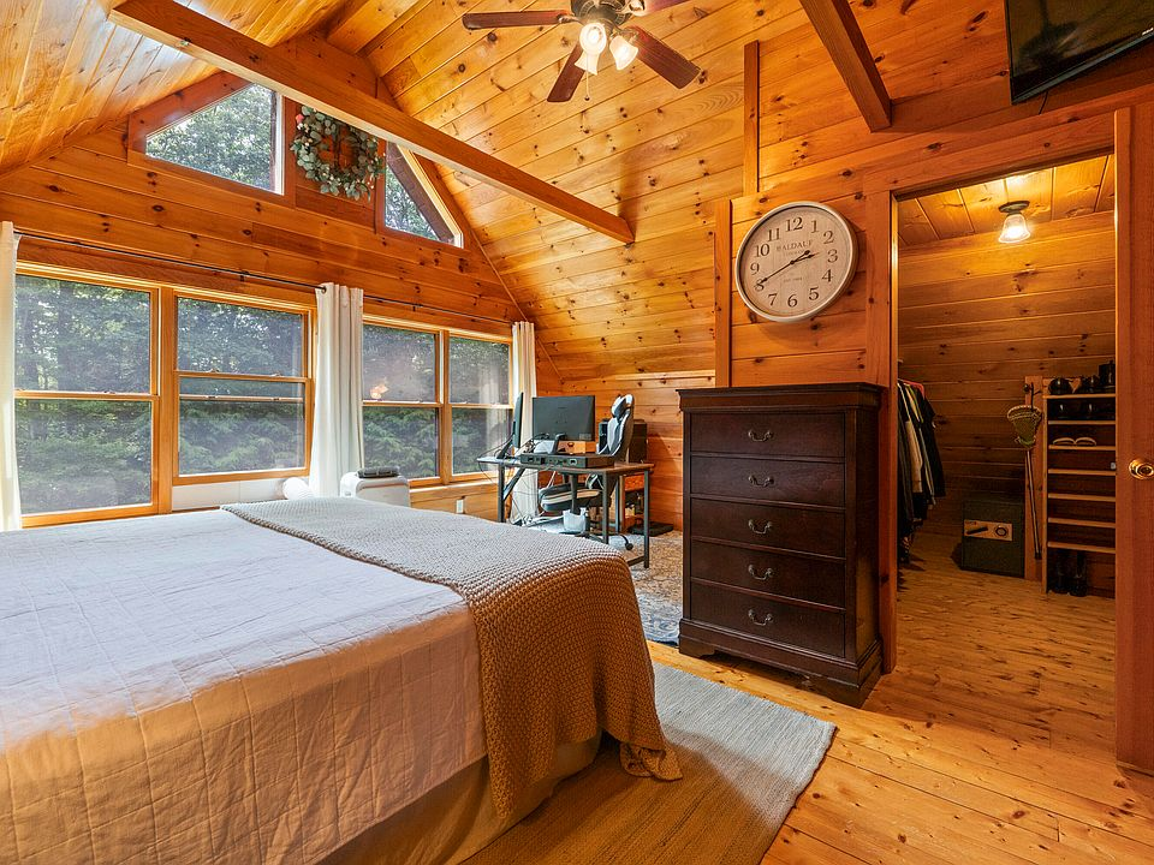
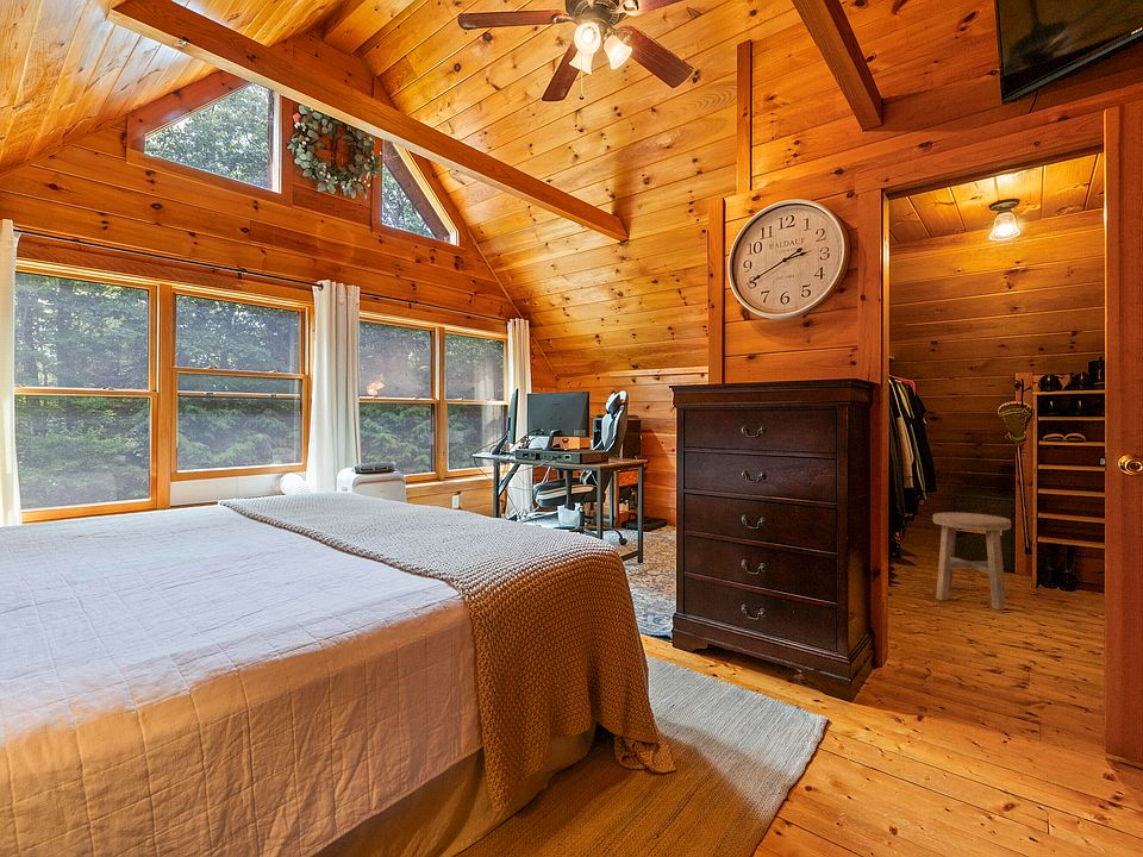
+ stool [932,512,1012,611]
